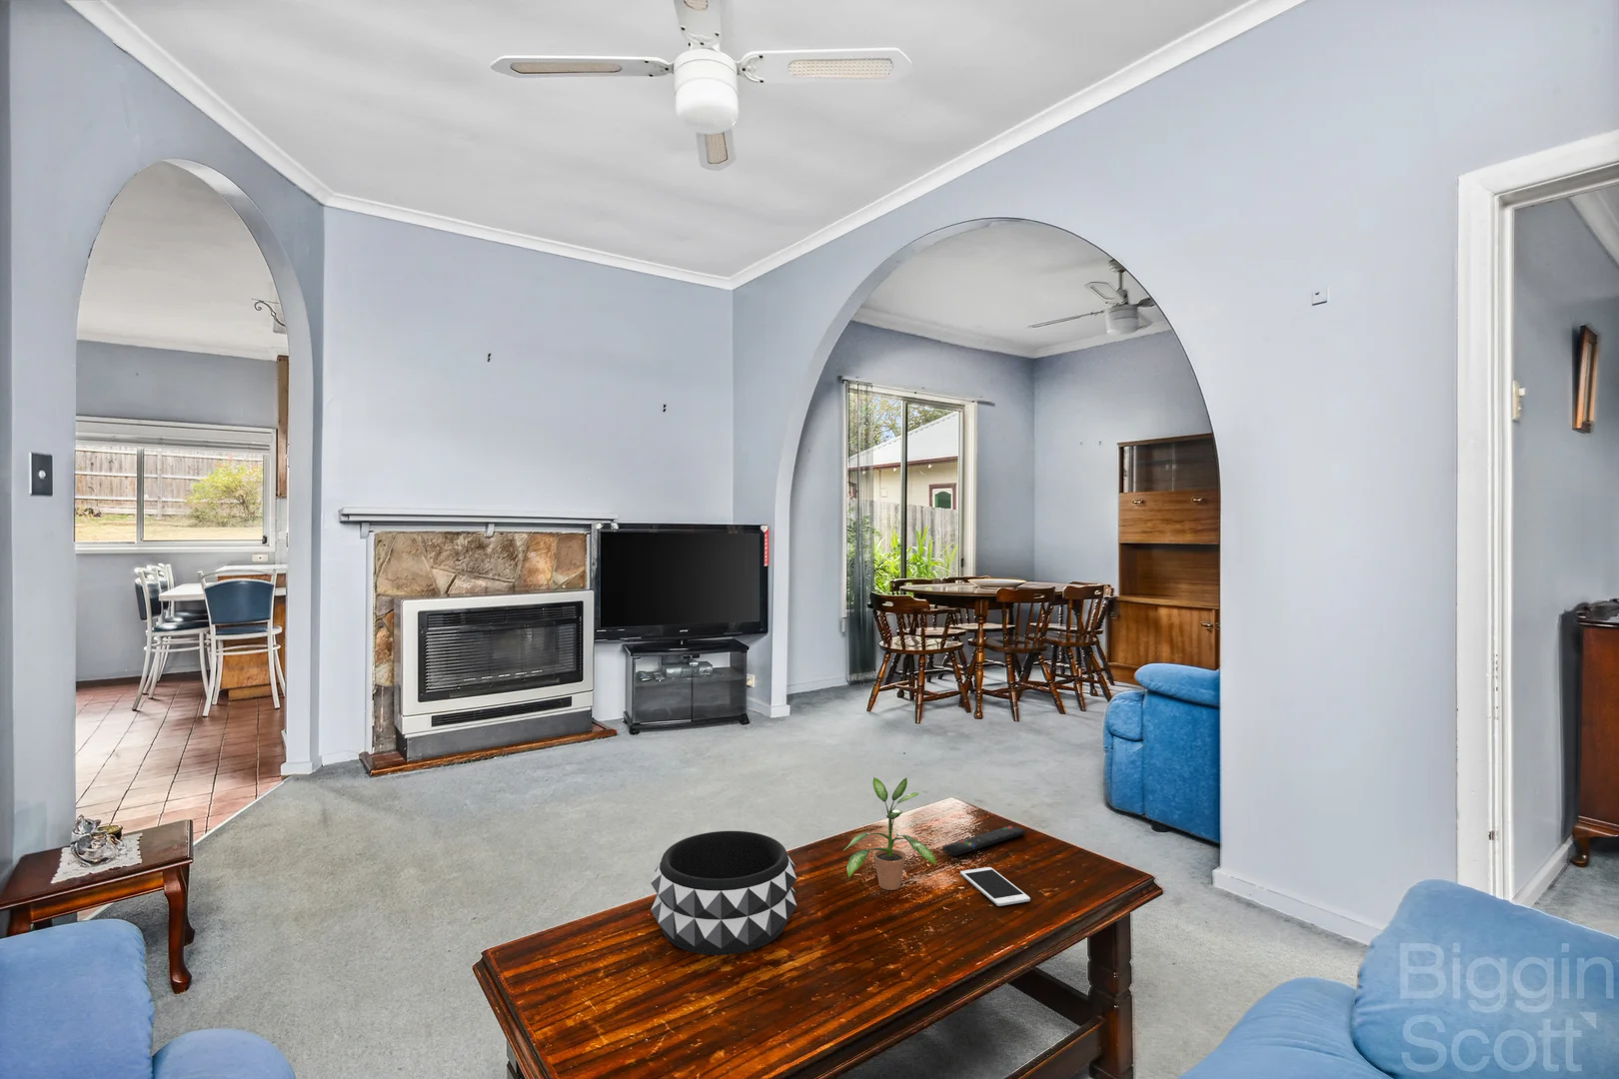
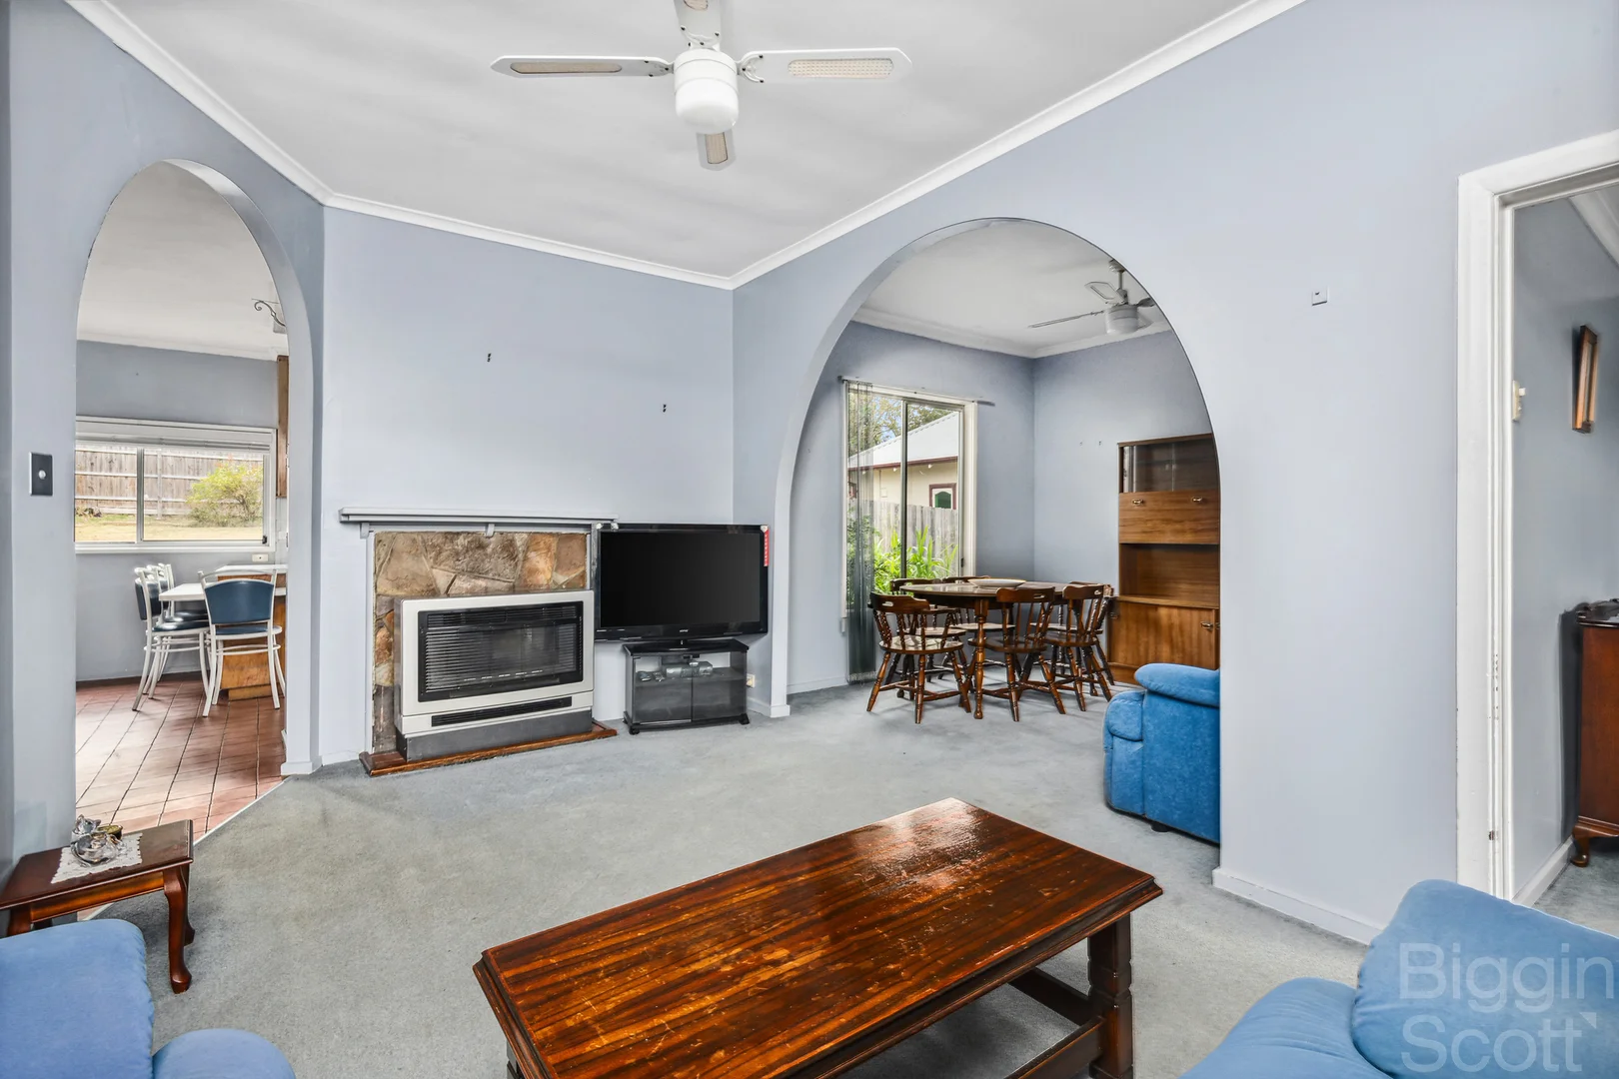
- cell phone [959,866,1031,907]
- remote control [942,824,1028,857]
- decorative bowl [649,830,797,956]
- potted plant [842,777,937,891]
